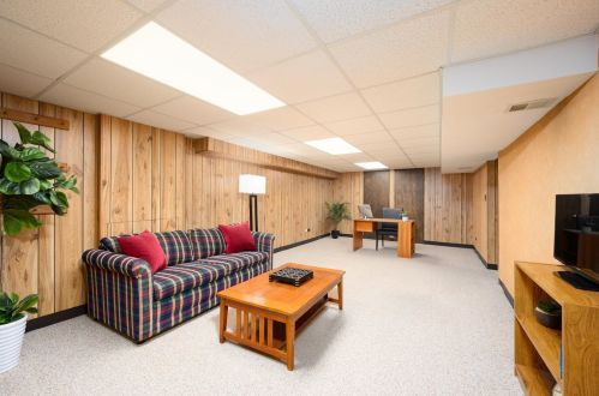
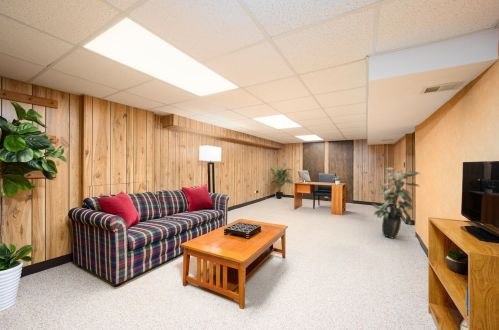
+ indoor plant [371,167,421,239]
